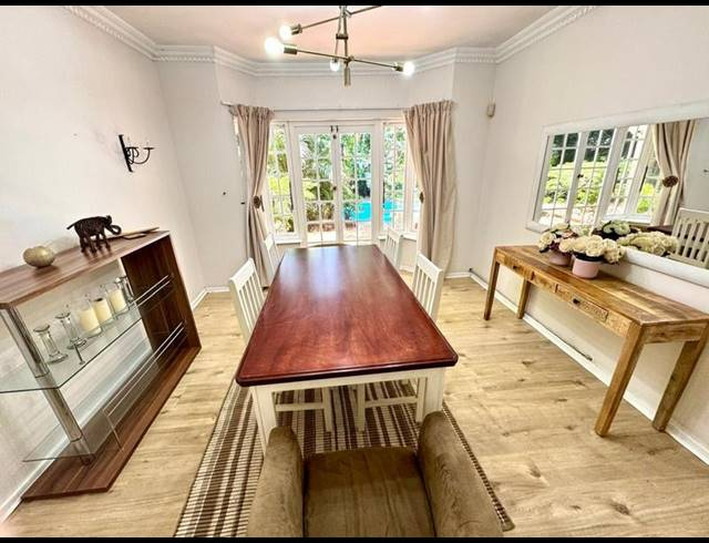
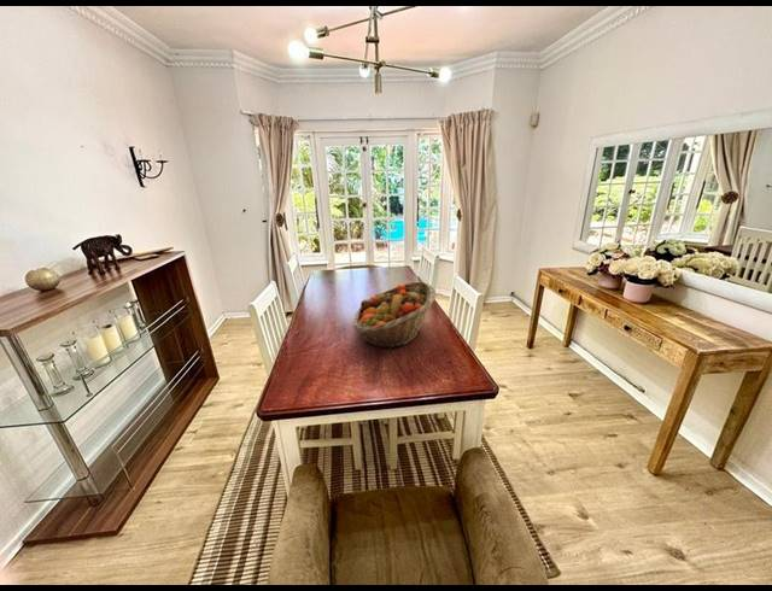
+ fruit basket [352,280,438,350]
